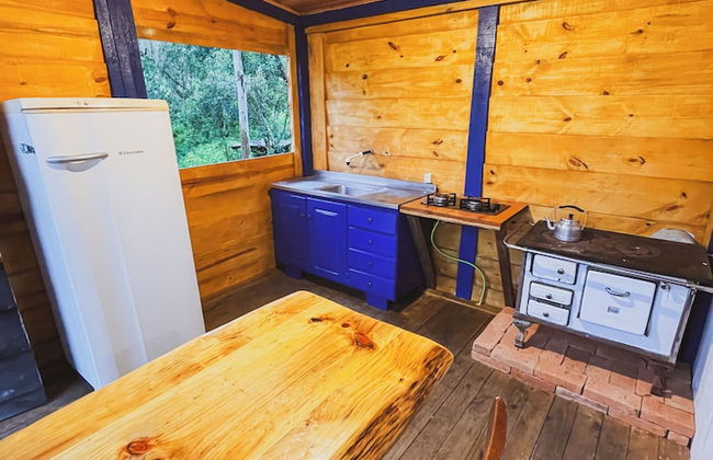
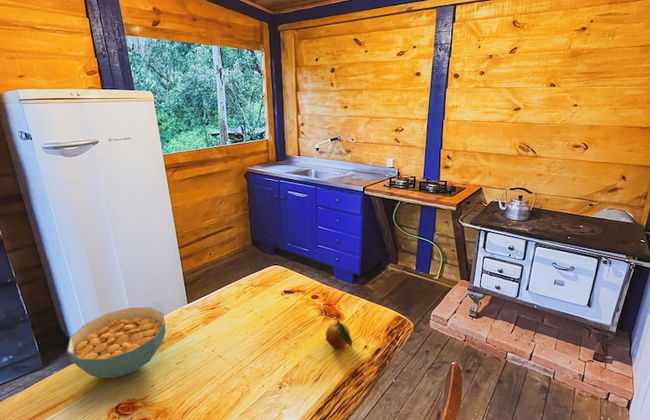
+ cereal bowl [66,307,166,379]
+ fruit [325,316,354,350]
